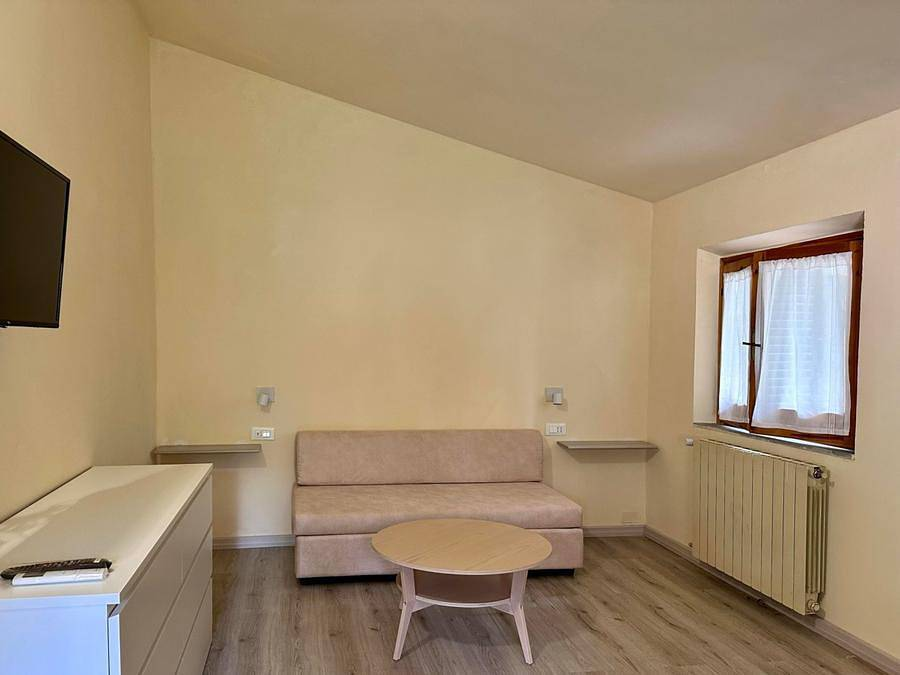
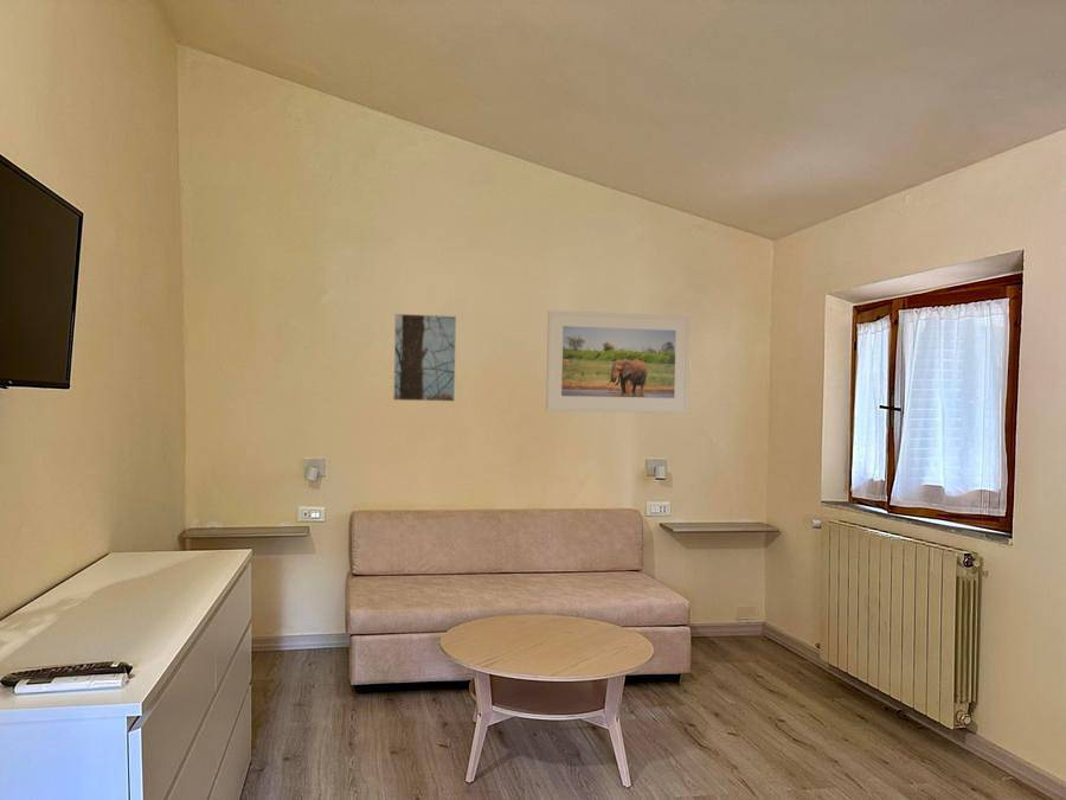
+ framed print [392,313,457,403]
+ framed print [545,309,692,414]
